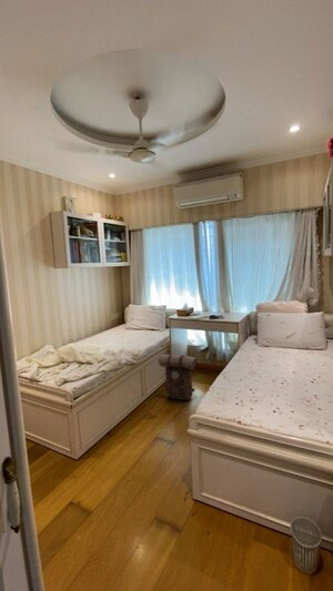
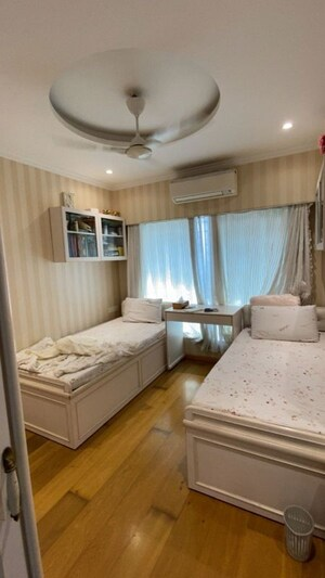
- backpack [158,353,196,401]
